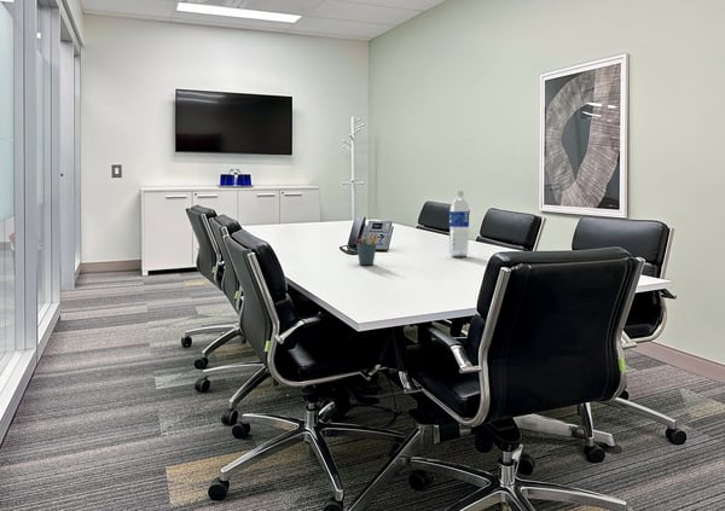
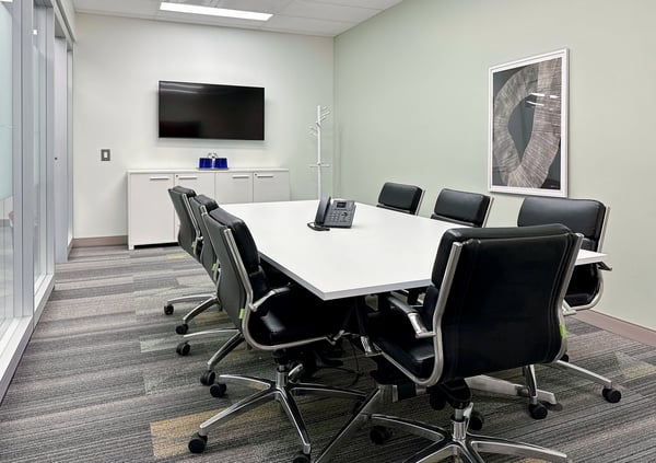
- water bottle [448,190,470,257]
- pen holder [355,232,378,266]
